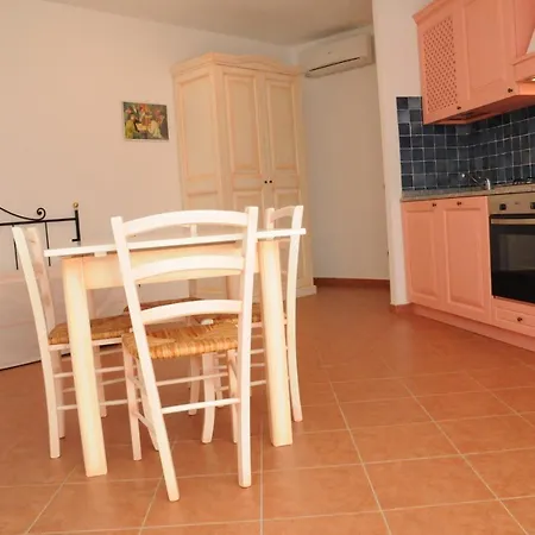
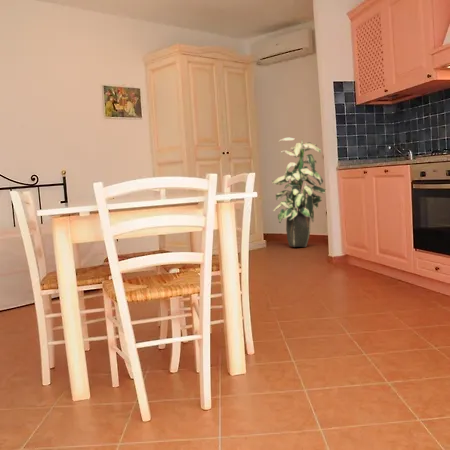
+ indoor plant [270,137,326,248]
